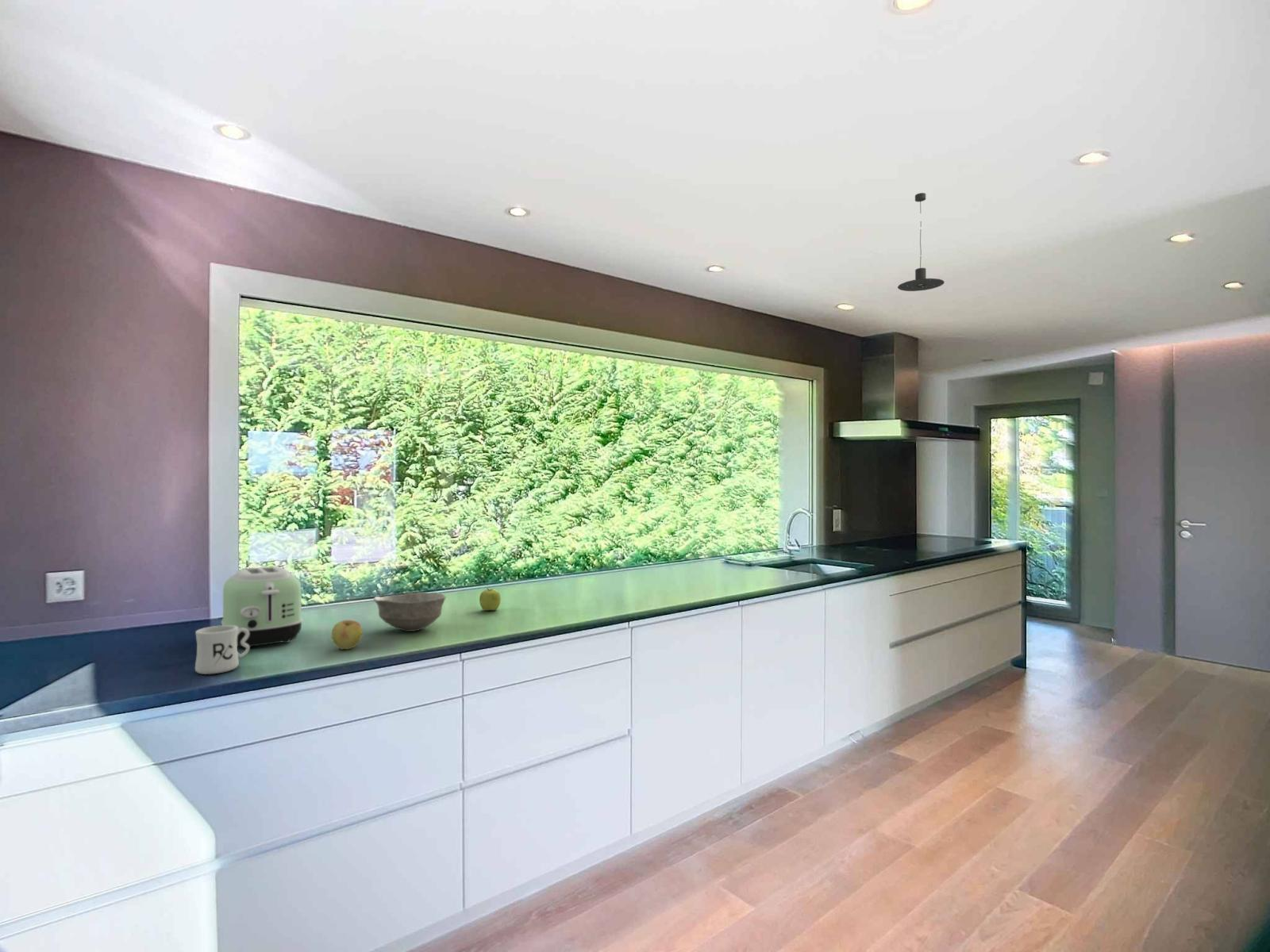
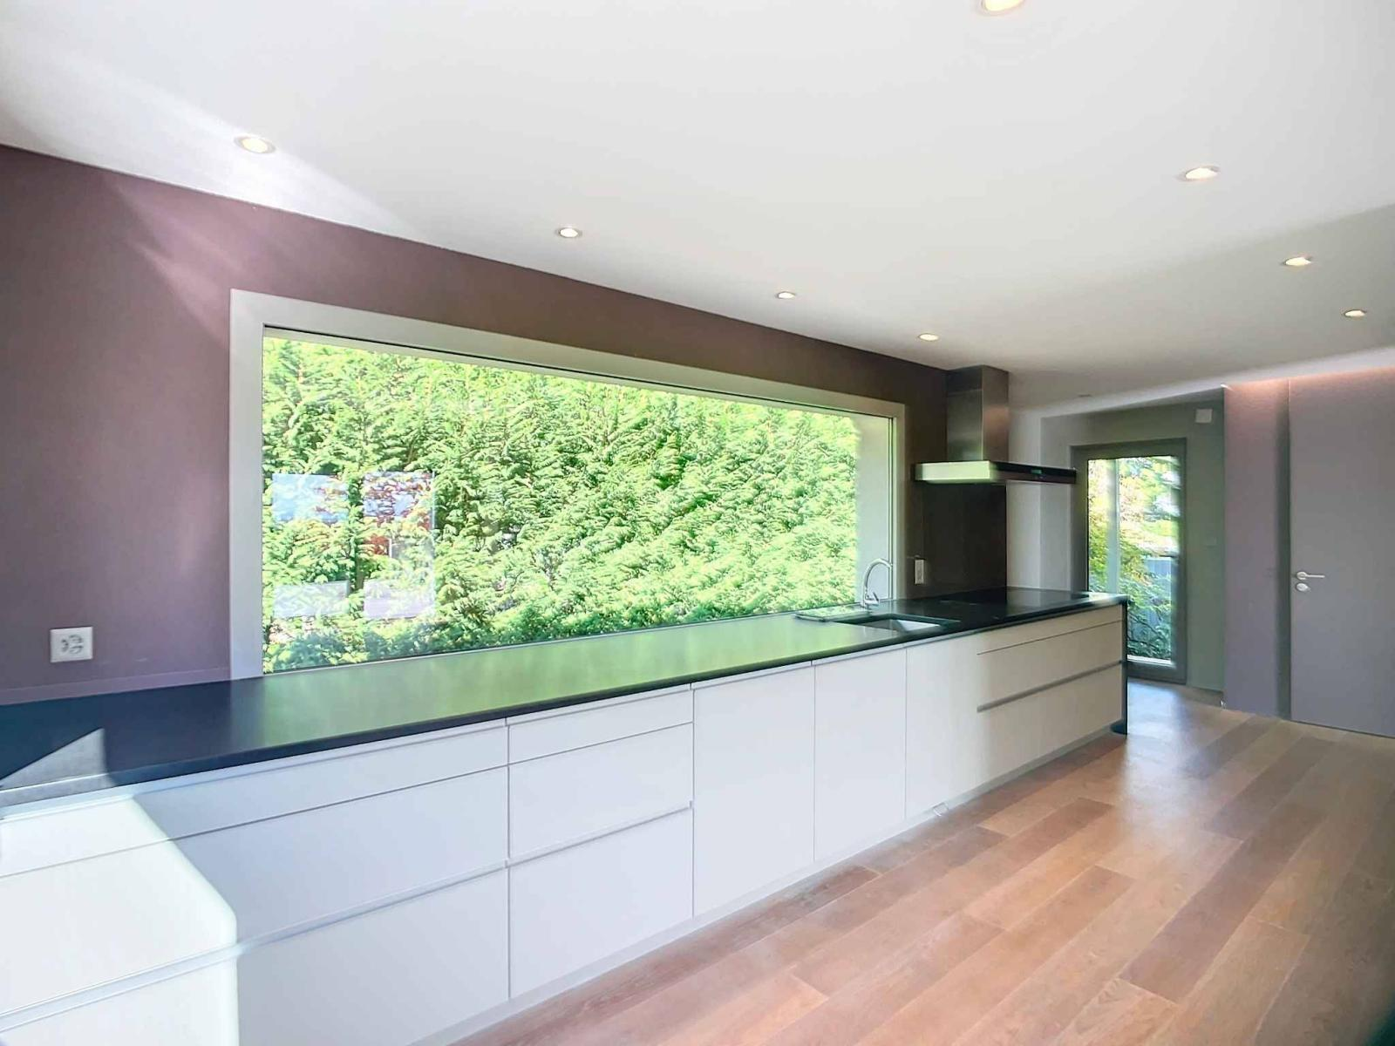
- fruit [479,588,502,612]
- bowl [372,591,447,632]
- toaster [221,566,304,648]
- mug [194,624,251,675]
- pendant light [897,192,945,292]
- apple [331,620,363,651]
